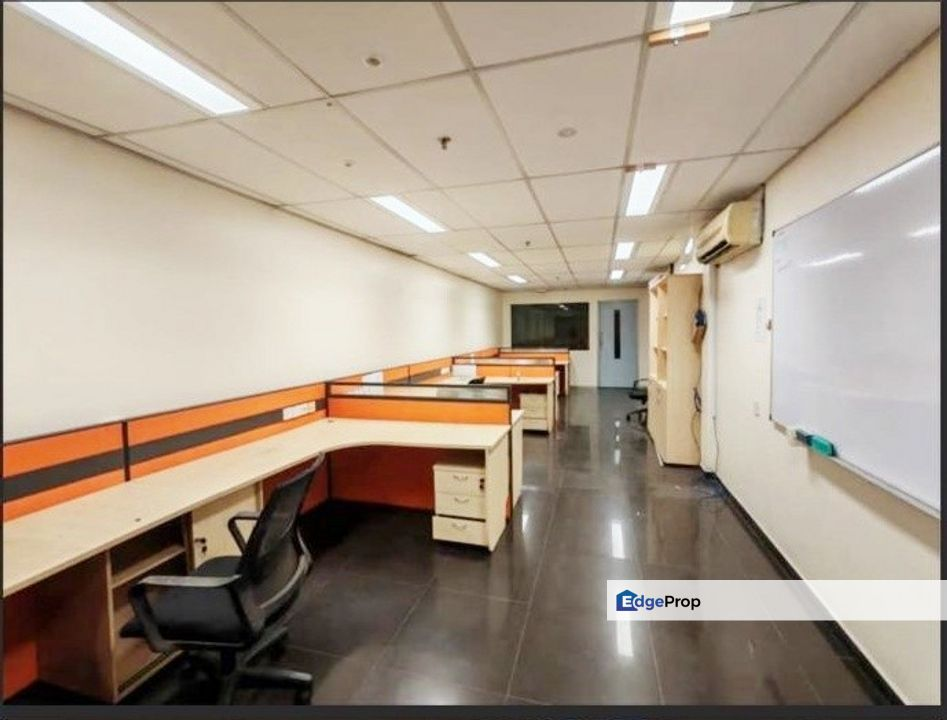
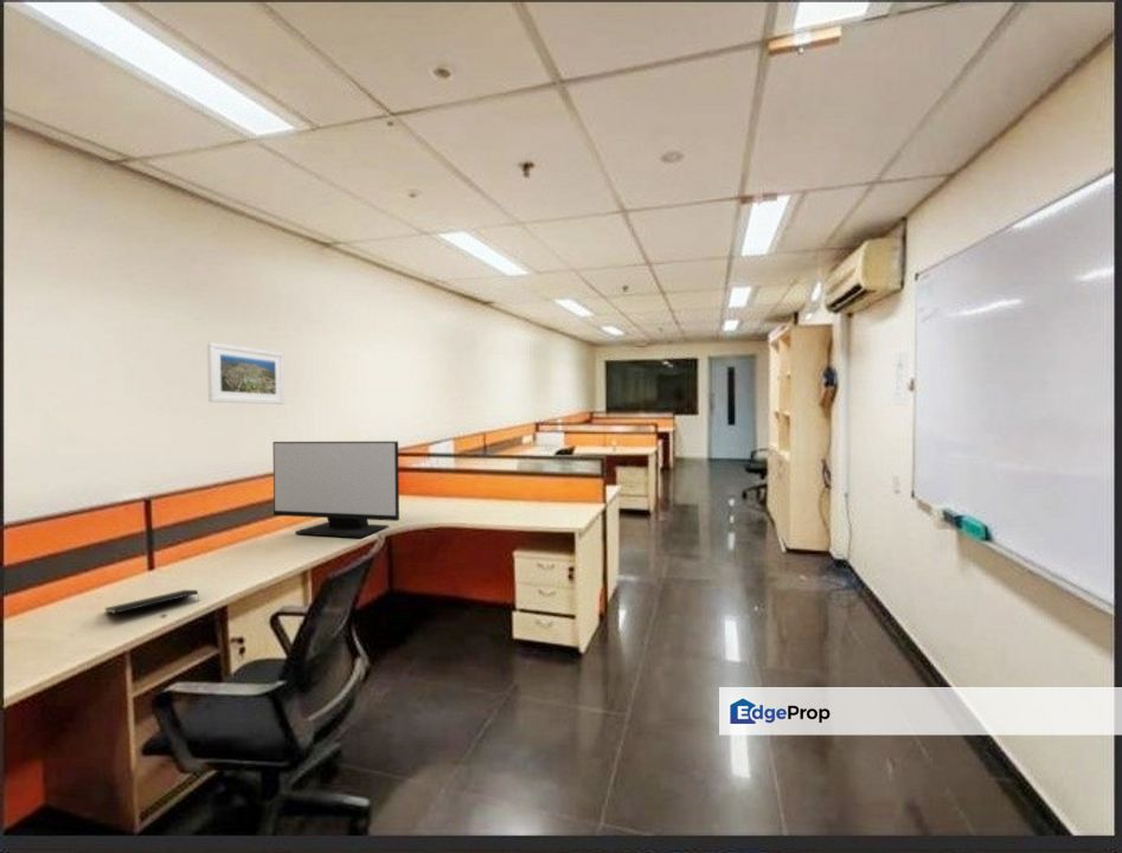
+ monitor [271,441,400,539]
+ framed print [206,341,286,405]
+ notepad [103,589,200,615]
